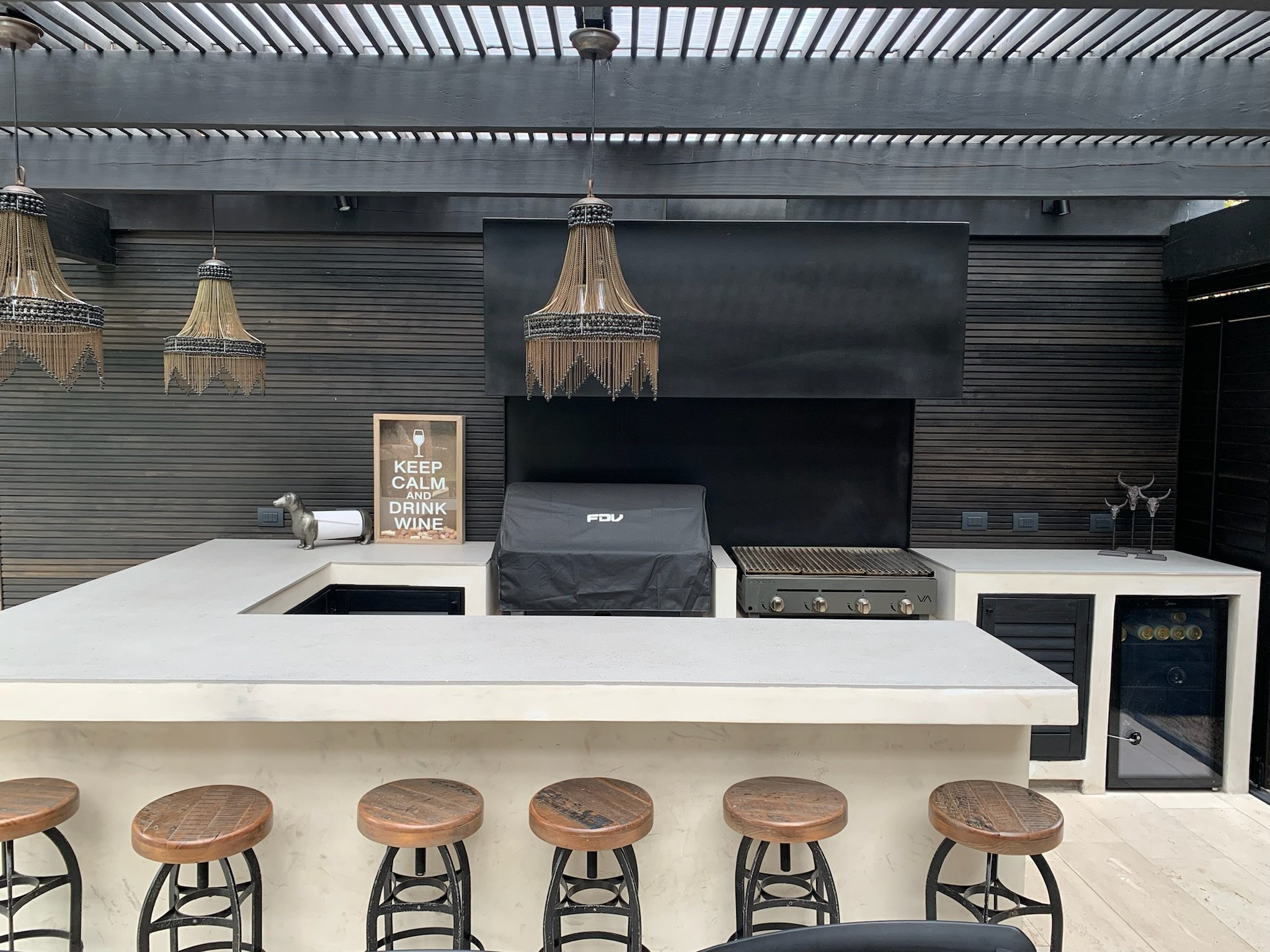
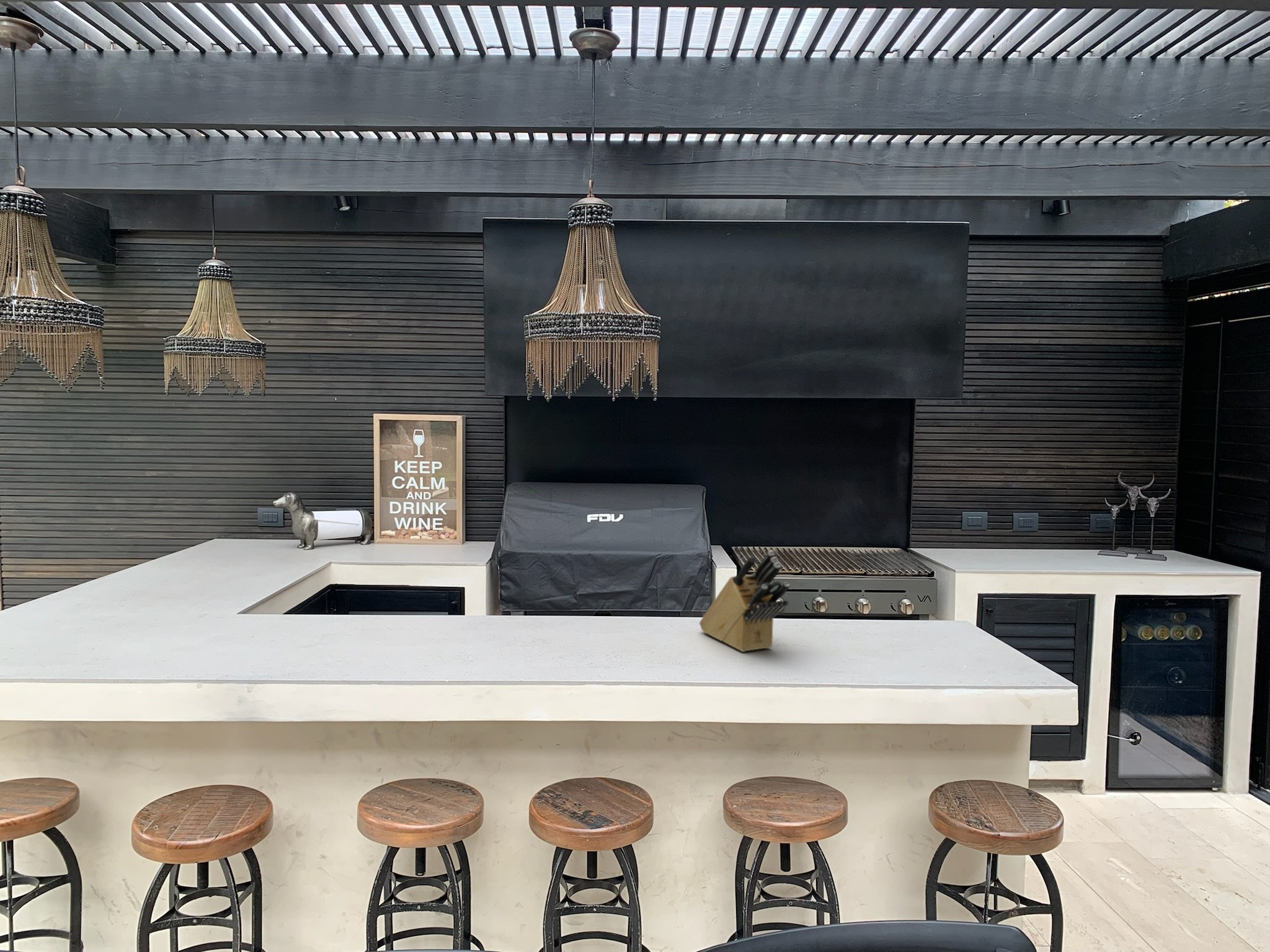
+ knife block [699,550,790,653]
